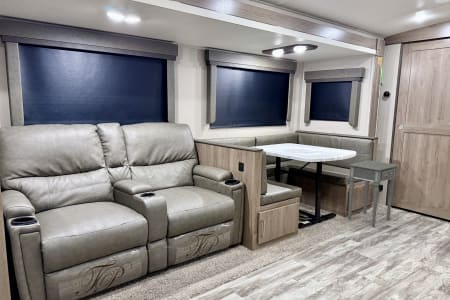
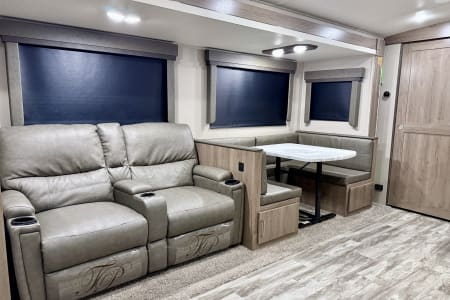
- side table [347,160,400,228]
